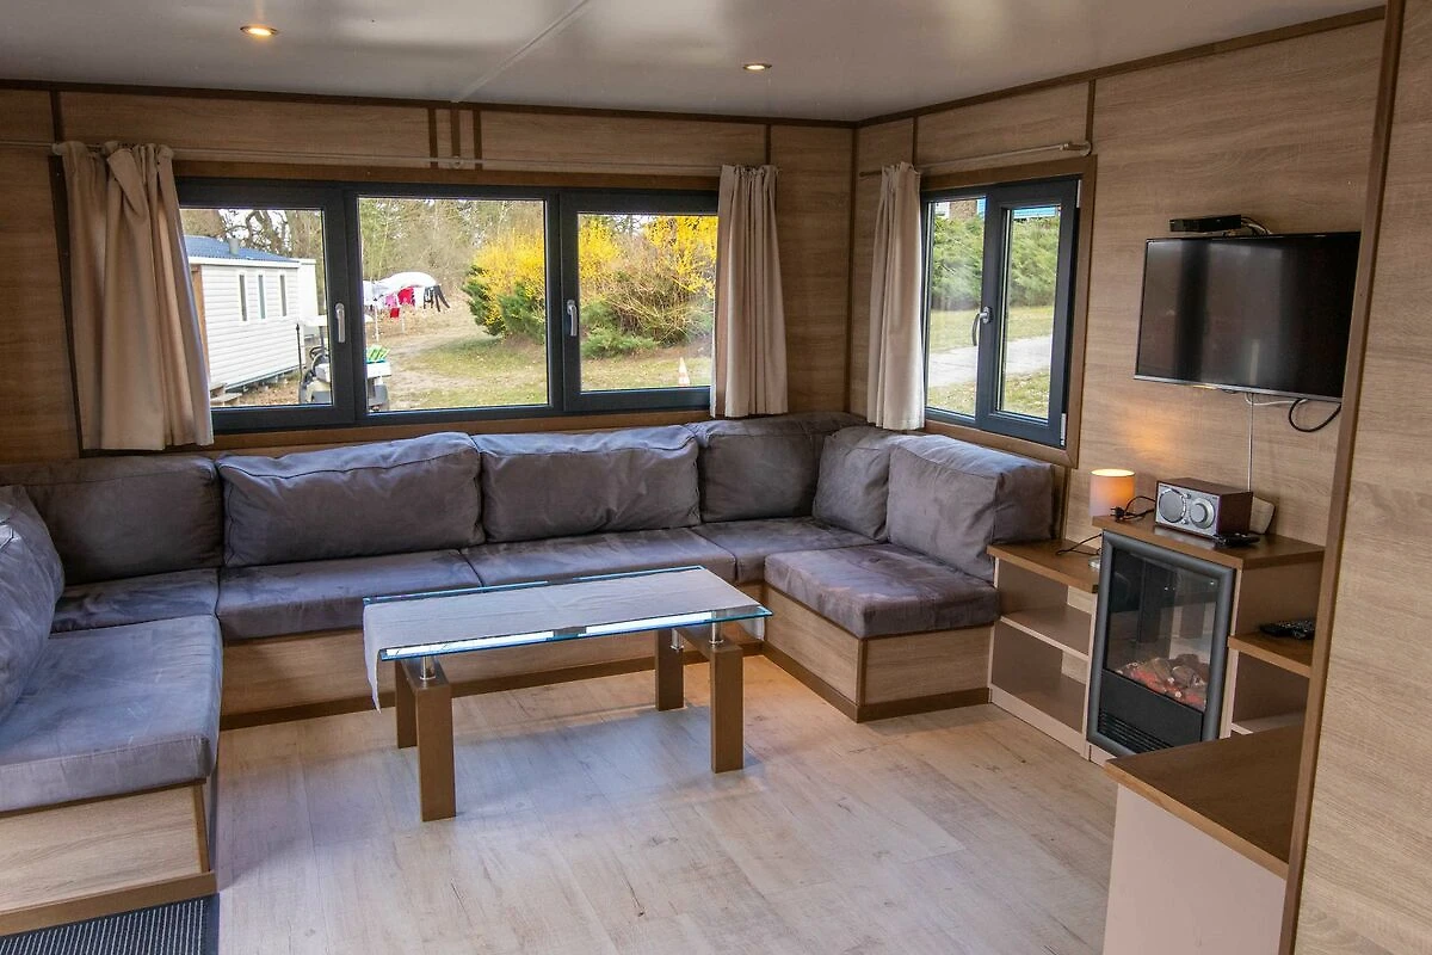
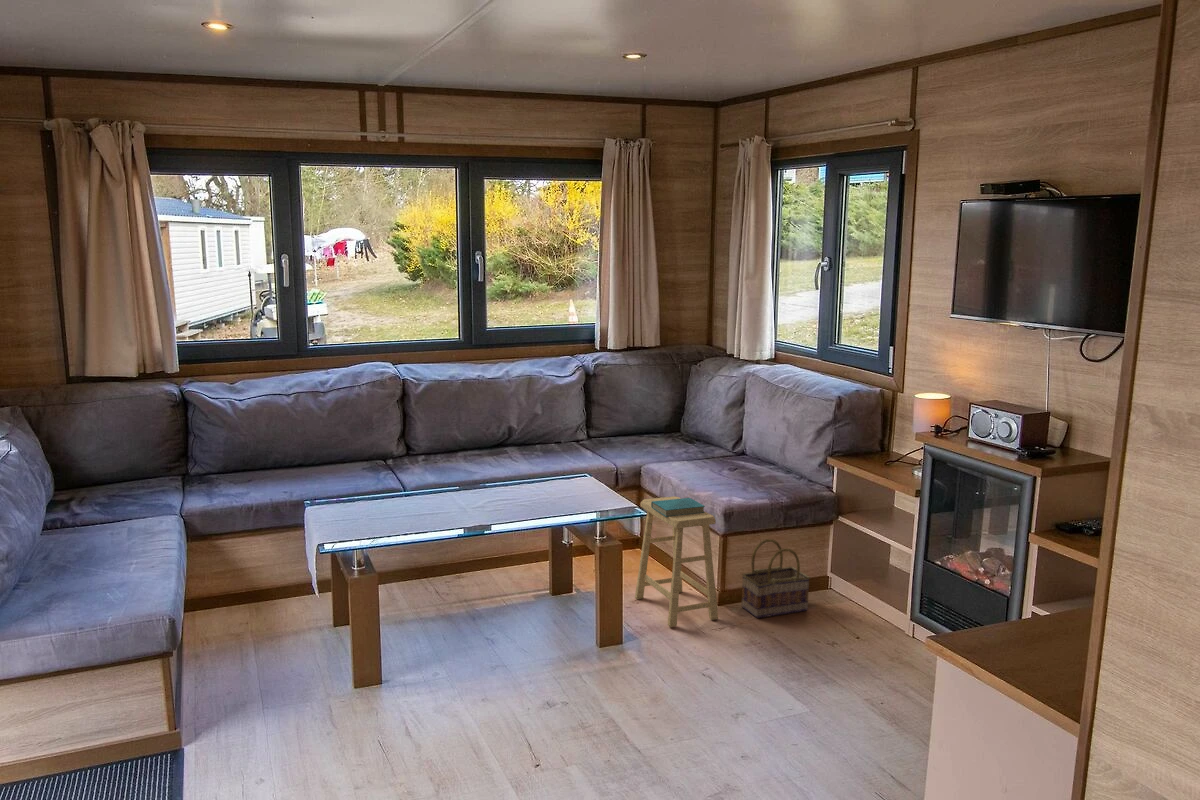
+ book [651,497,706,517]
+ basket [741,538,811,619]
+ footstool [634,495,719,628]
